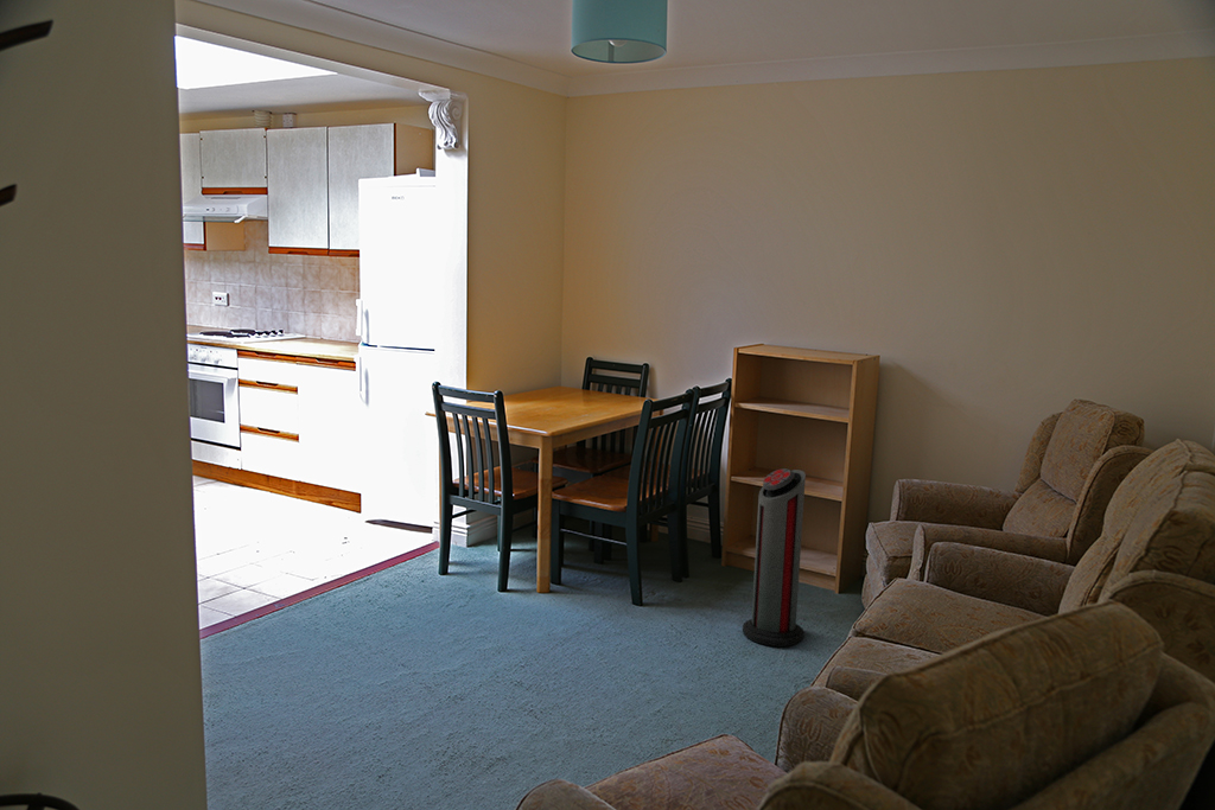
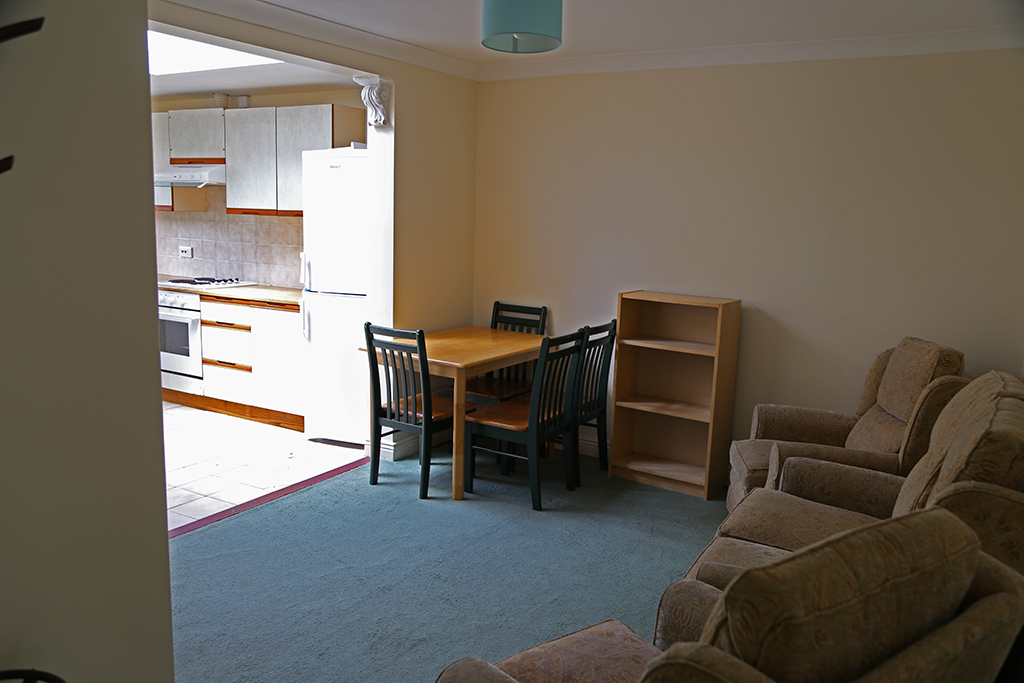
- air purifier [742,467,807,648]
